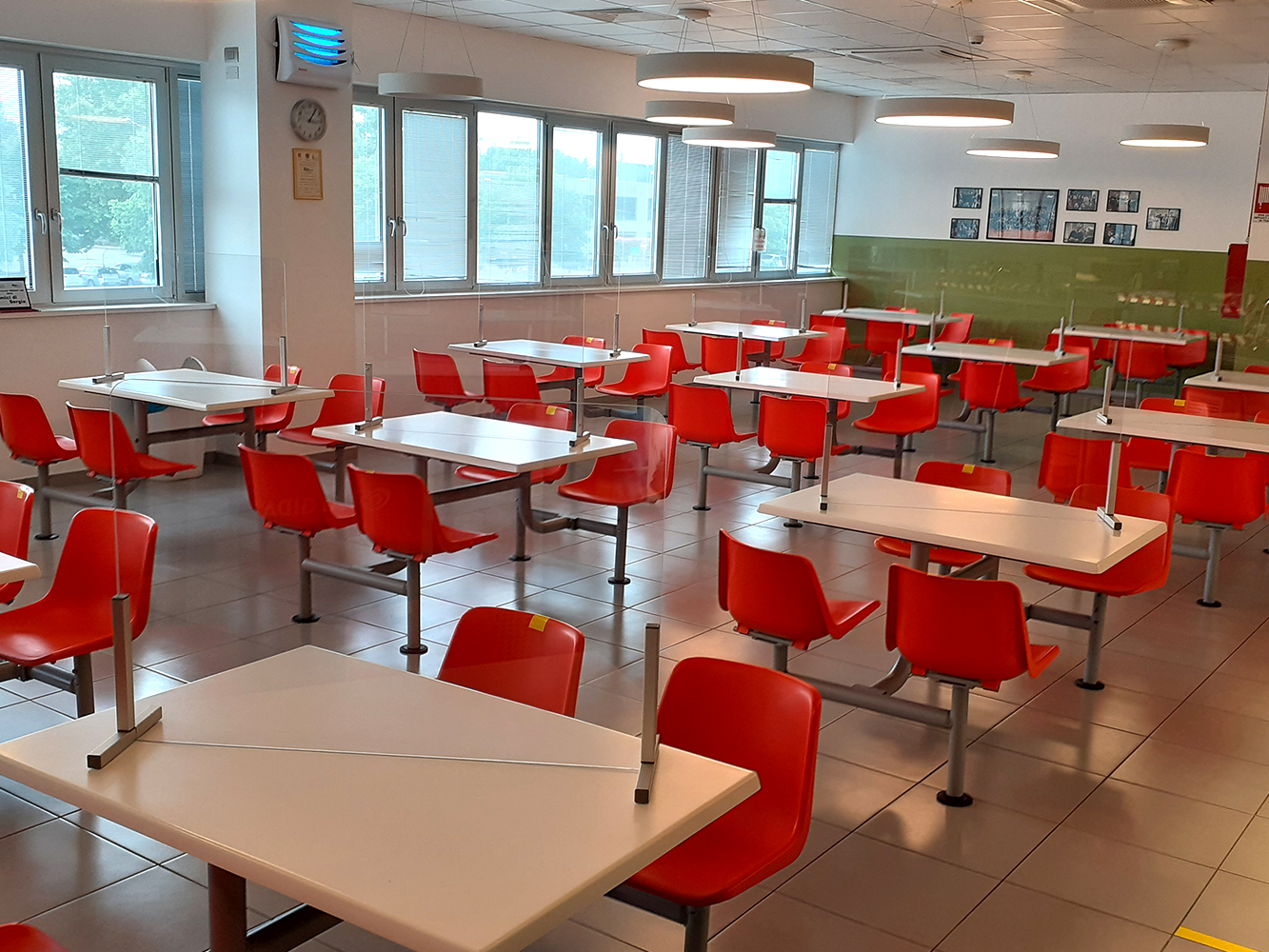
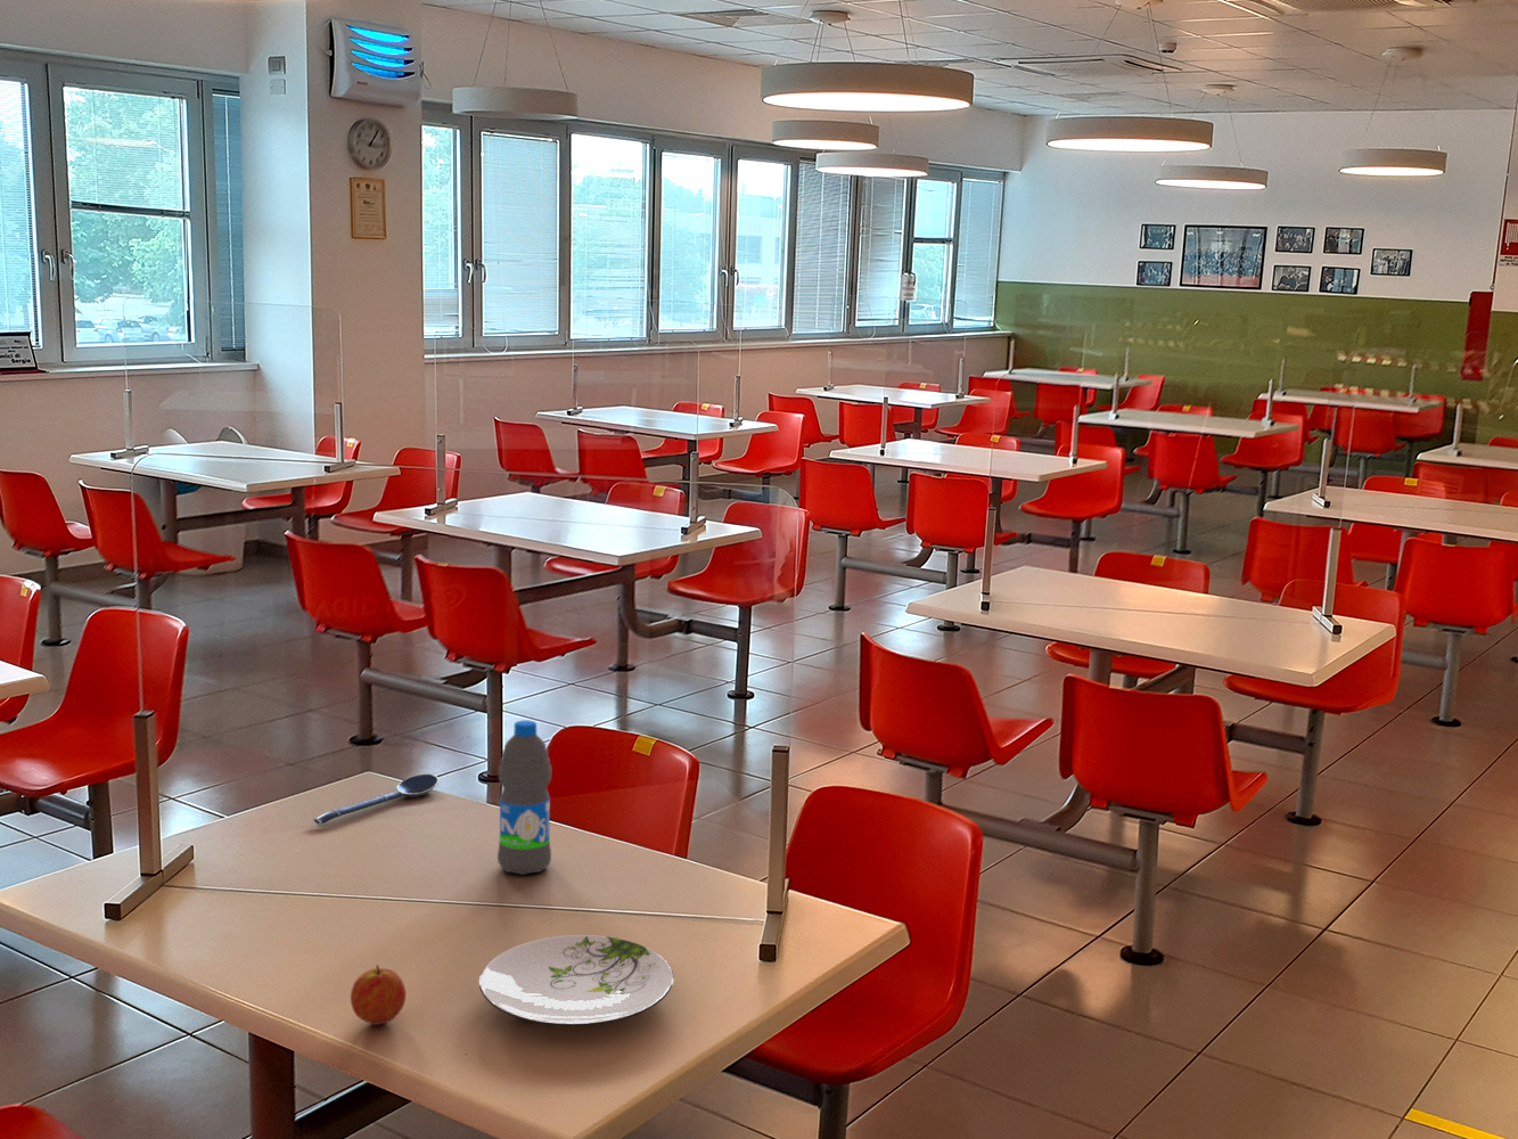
+ spoon [312,772,439,826]
+ plate [478,934,675,1028]
+ water bottle [496,719,553,876]
+ fruit [349,963,407,1027]
